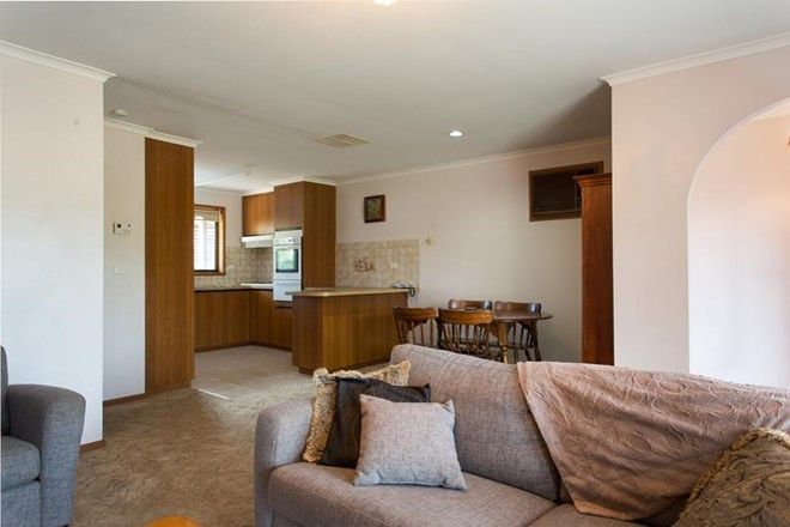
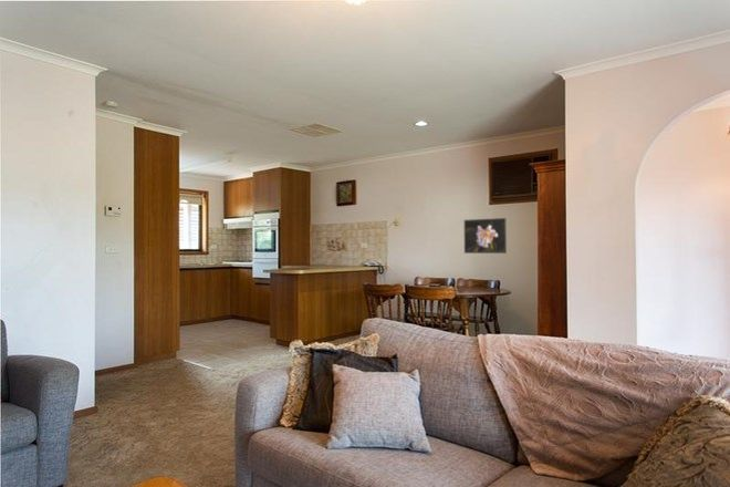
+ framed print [463,217,508,255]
